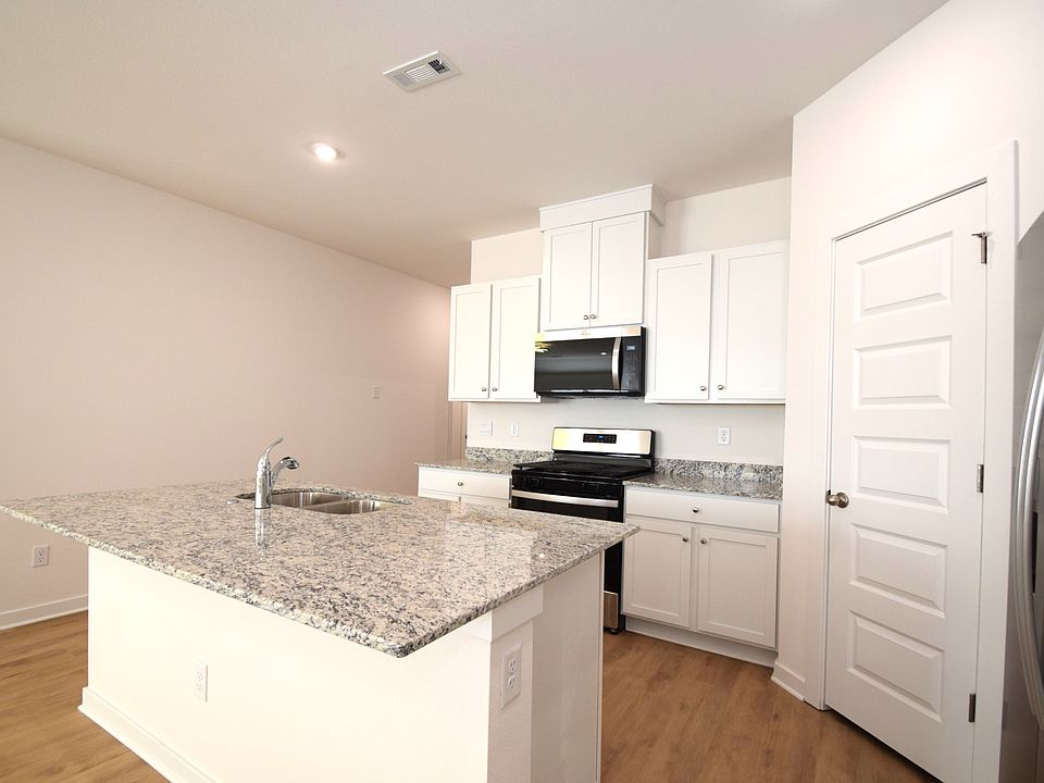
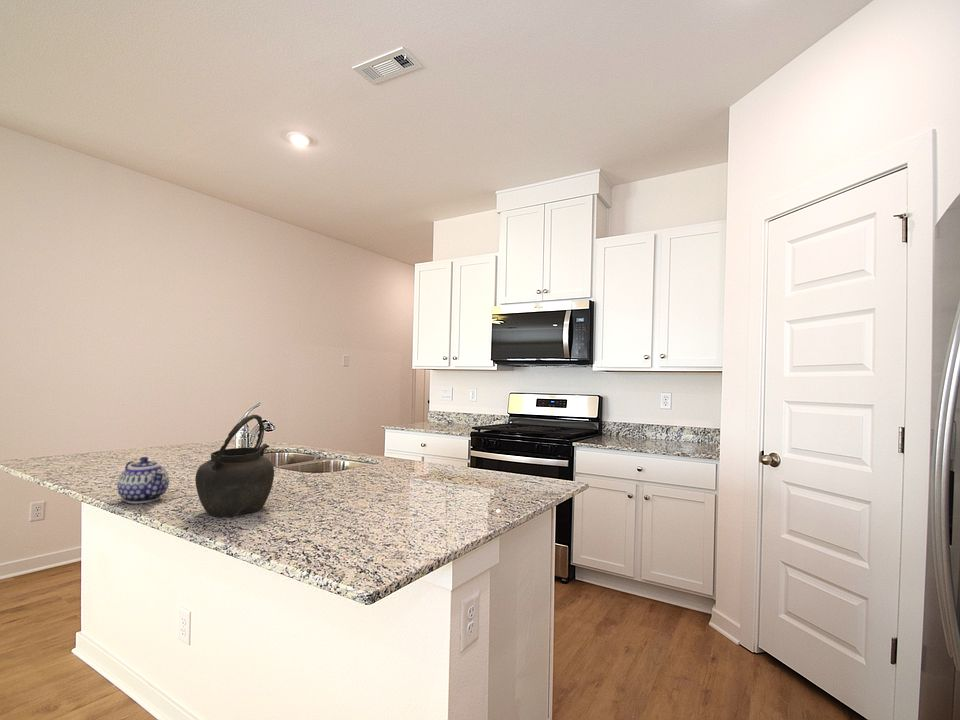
+ teapot [116,456,170,504]
+ kettle [194,414,275,519]
